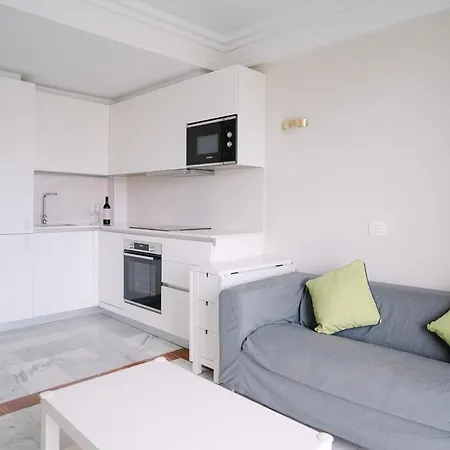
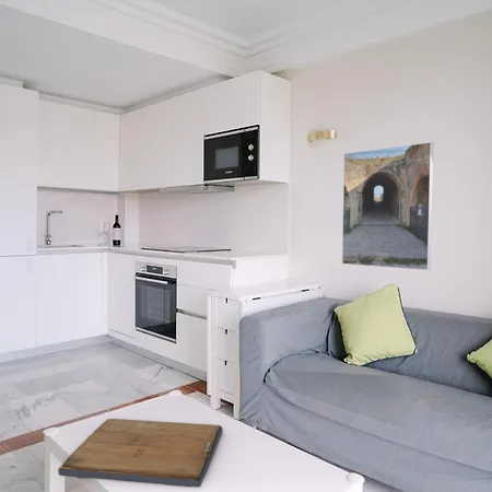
+ religious icon [57,418,223,488]
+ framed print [341,141,434,271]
